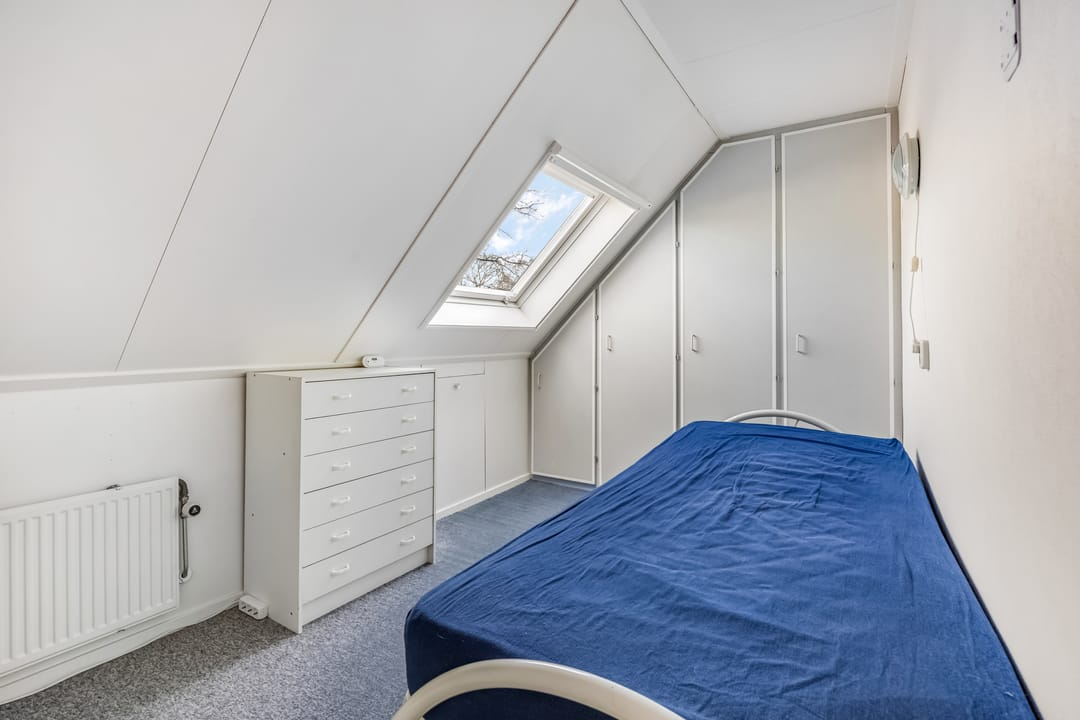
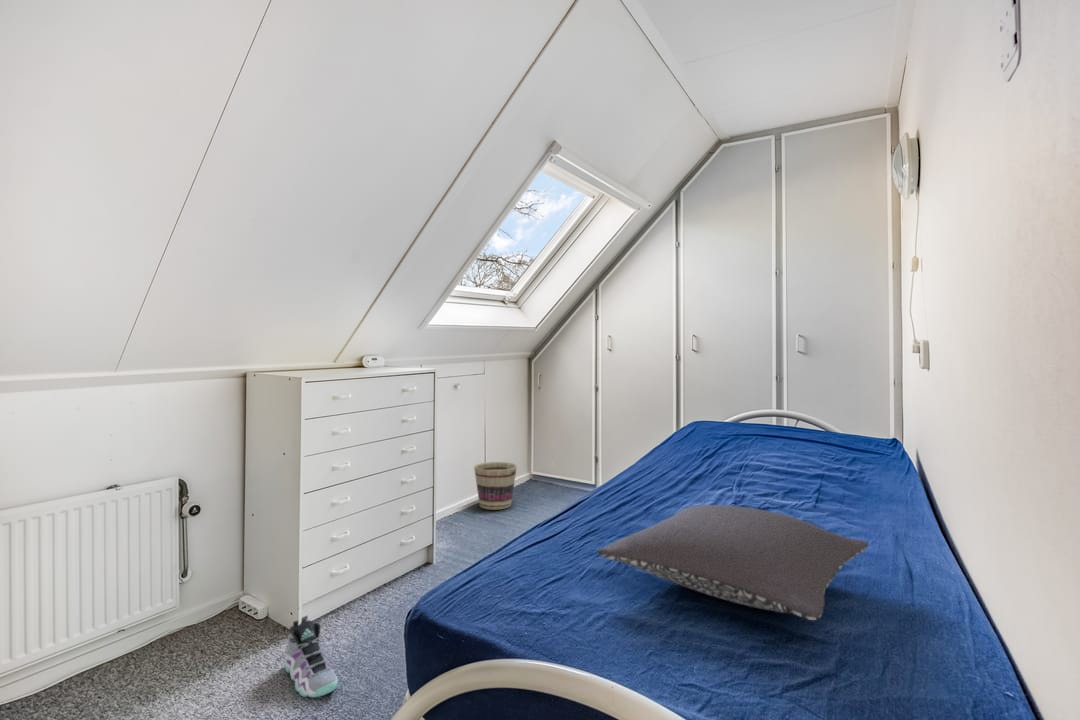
+ sneaker [284,614,339,698]
+ basket [473,461,518,511]
+ pillow [596,504,870,621]
